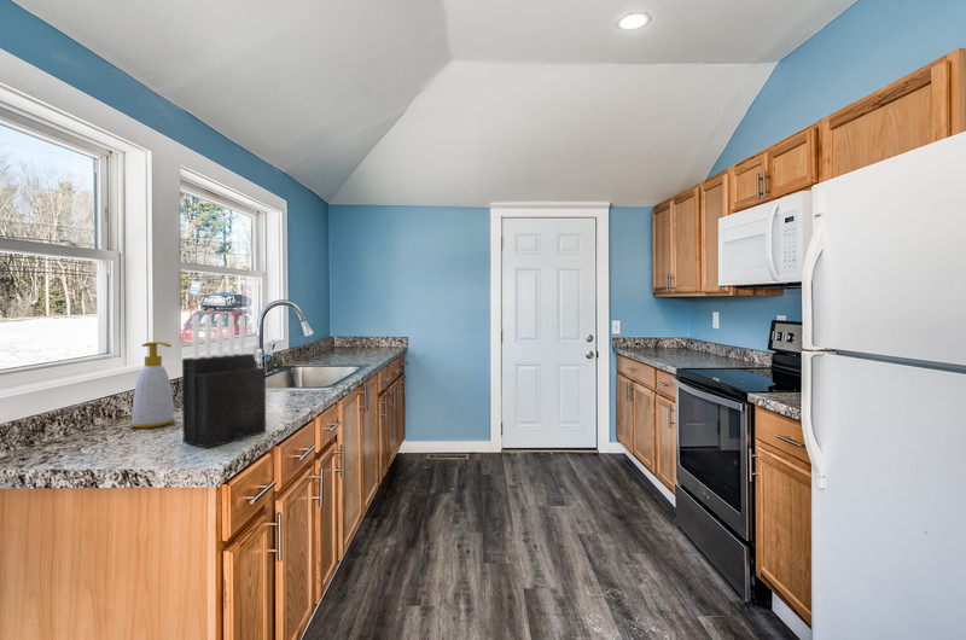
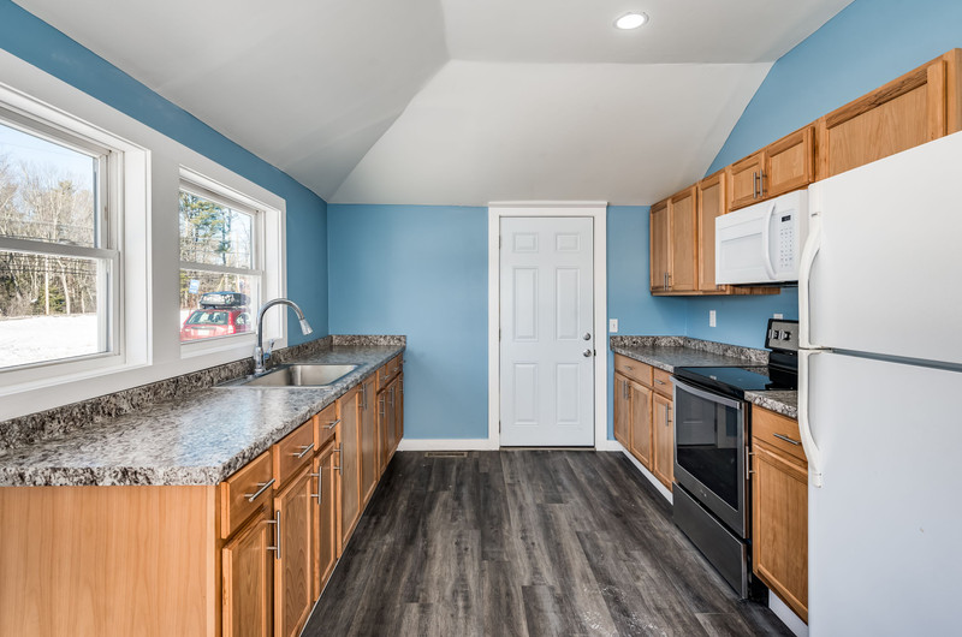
- knife block [181,315,267,449]
- soap bottle [130,341,176,429]
